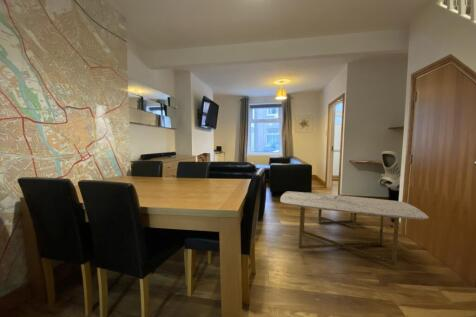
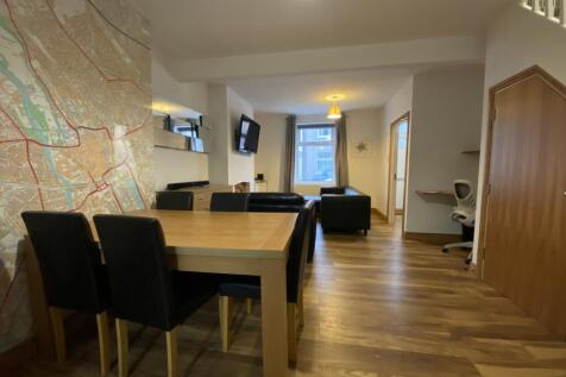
- coffee table [279,190,430,267]
